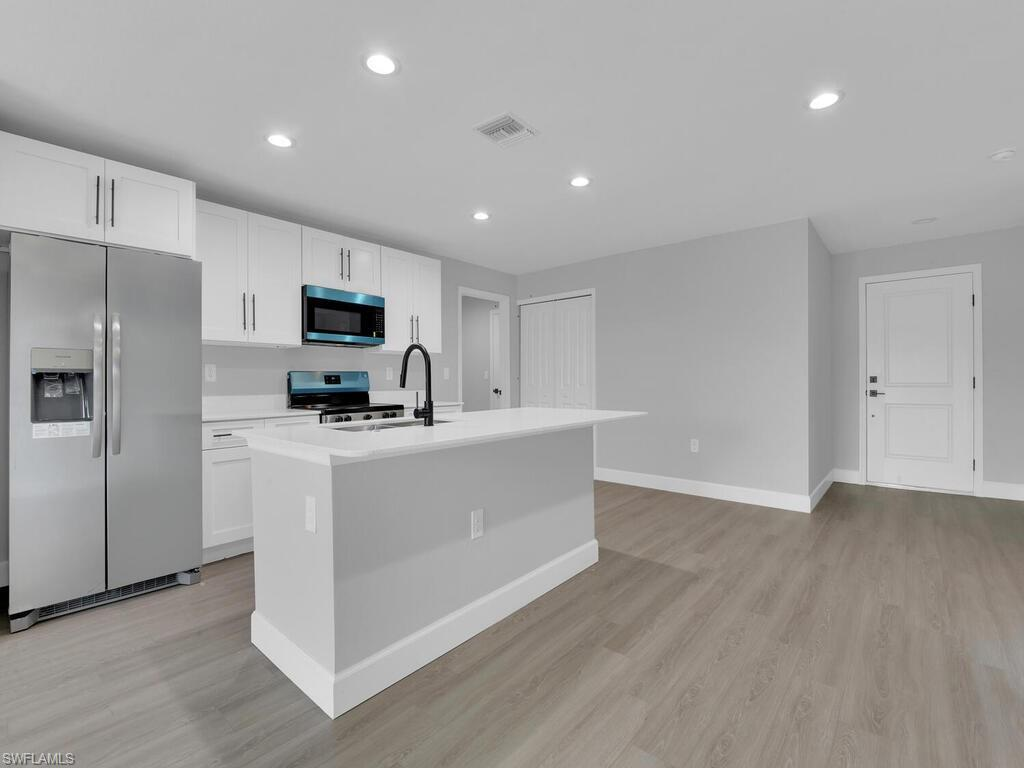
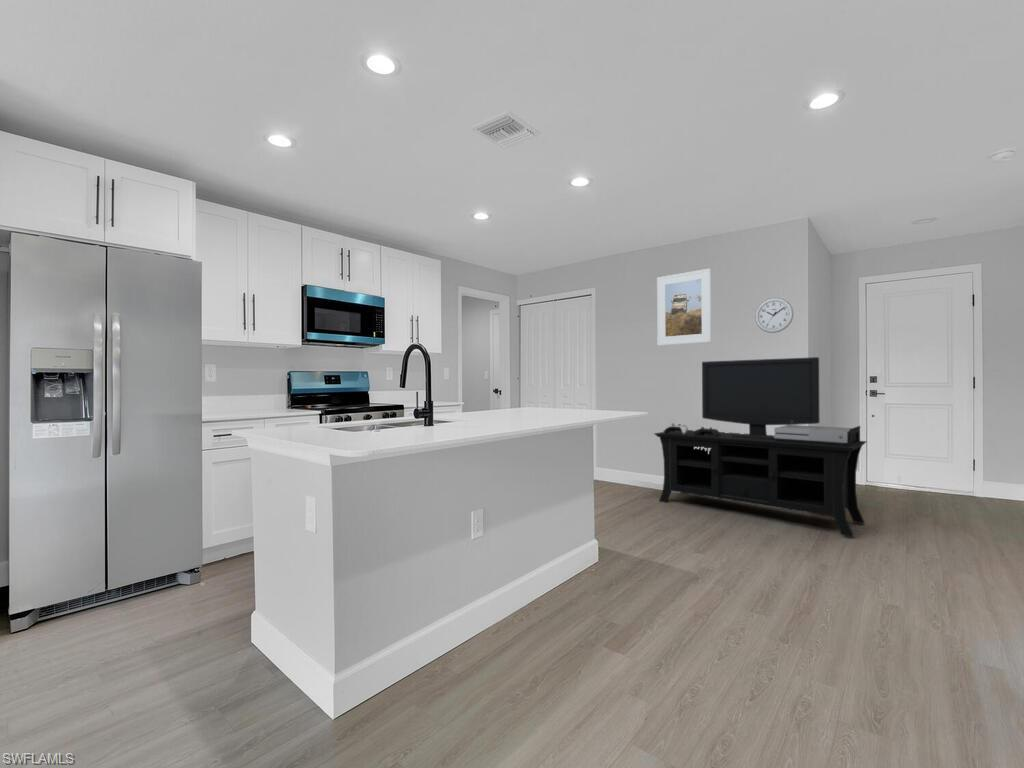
+ wall clock [754,297,795,334]
+ media console [653,356,868,538]
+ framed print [656,268,712,347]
